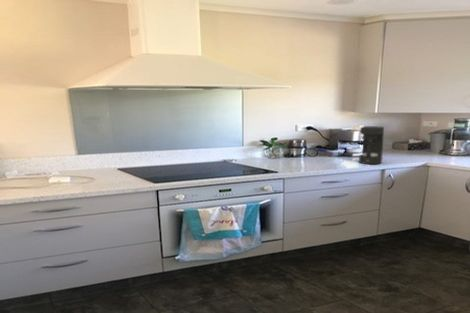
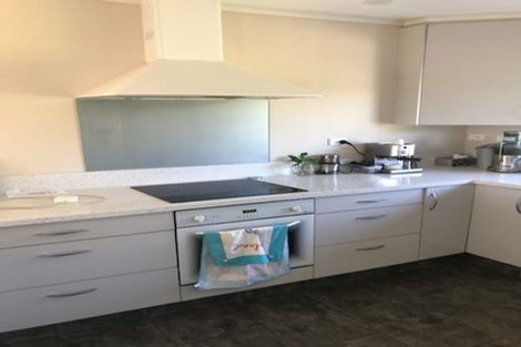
- coffee maker [358,125,385,165]
